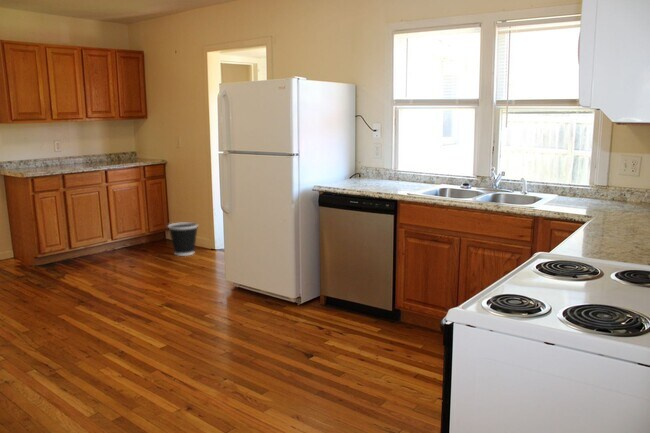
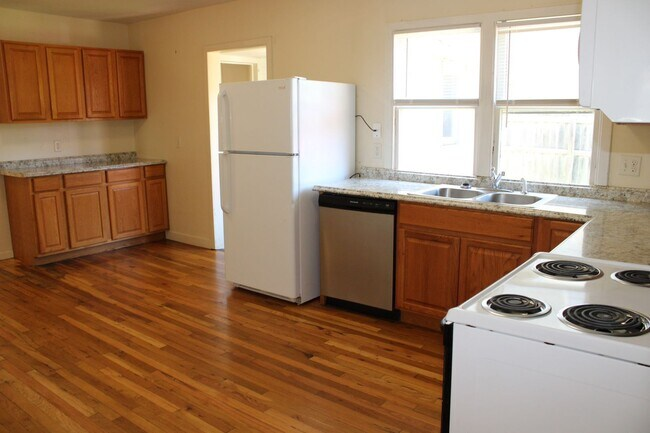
- wastebasket [167,221,199,257]
